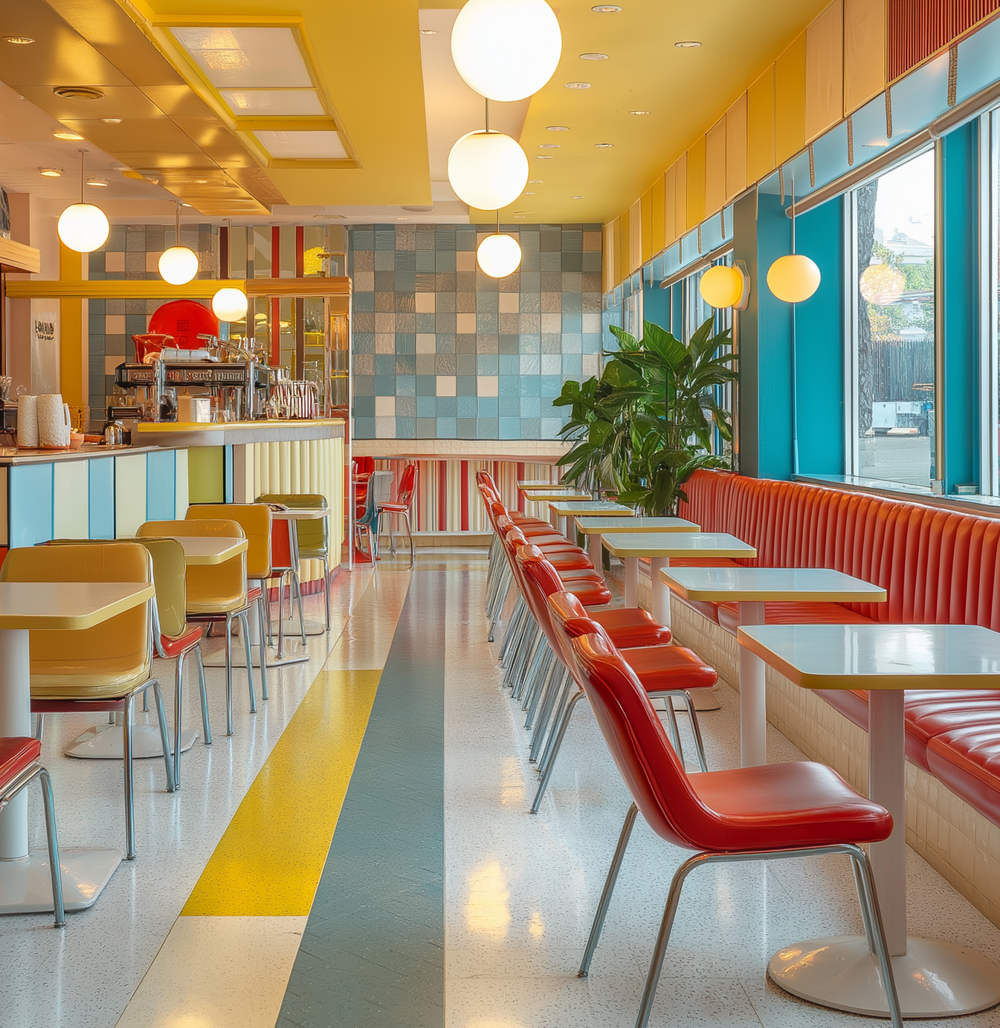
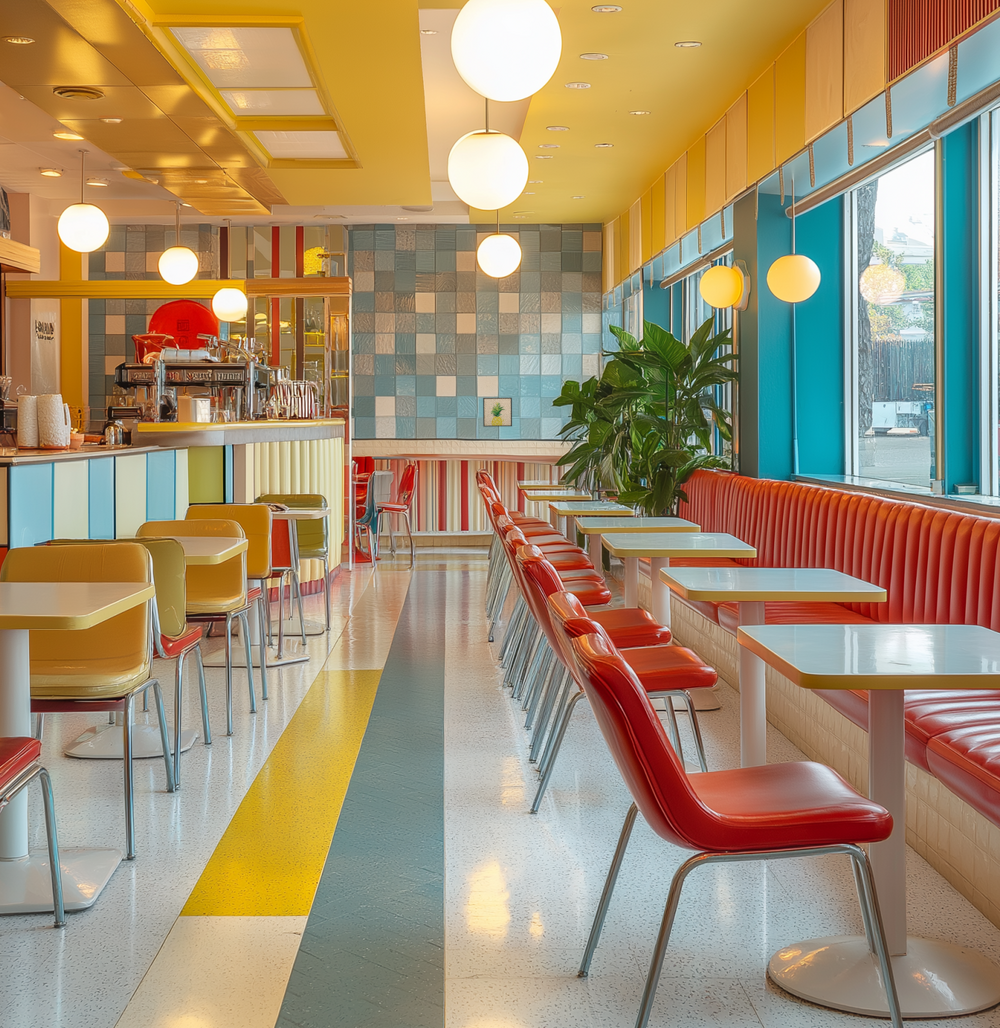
+ wall art [482,397,513,428]
